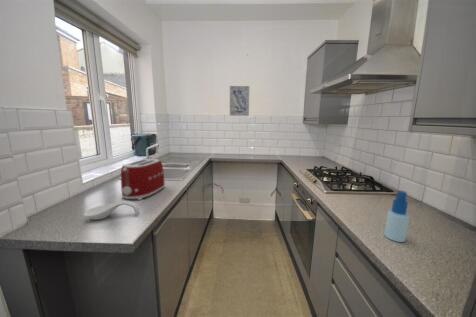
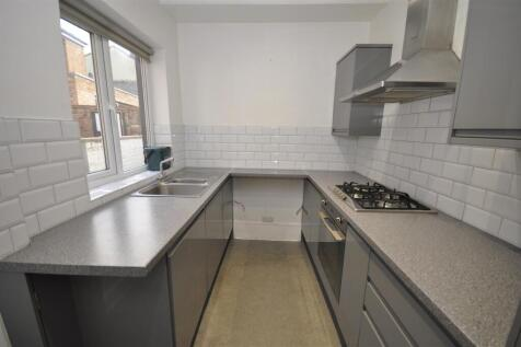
- spray bottle [384,190,410,243]
- spoon rest [83,200,141,221]
- toaster [120,158,166,201]
- wall art [229,85,250,117]
